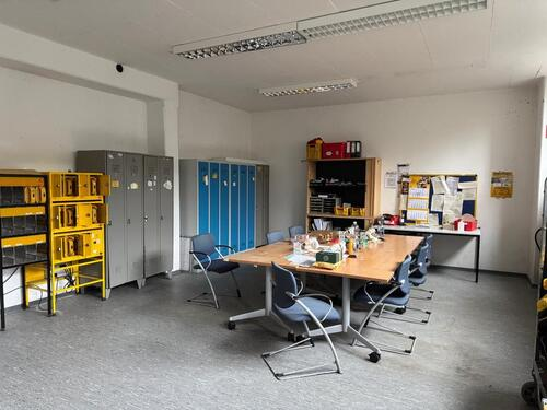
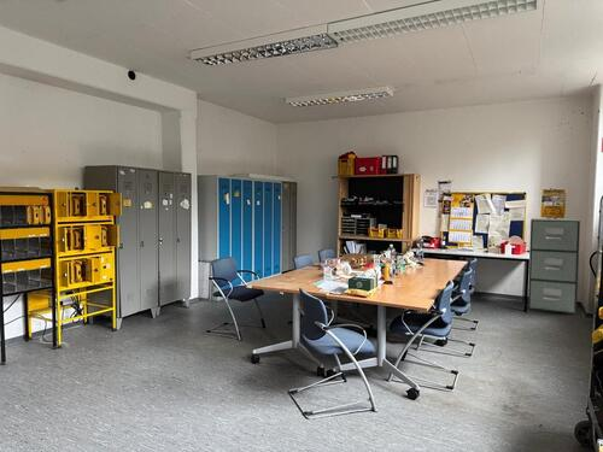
+ filing cabinet [527,217,581,315]
